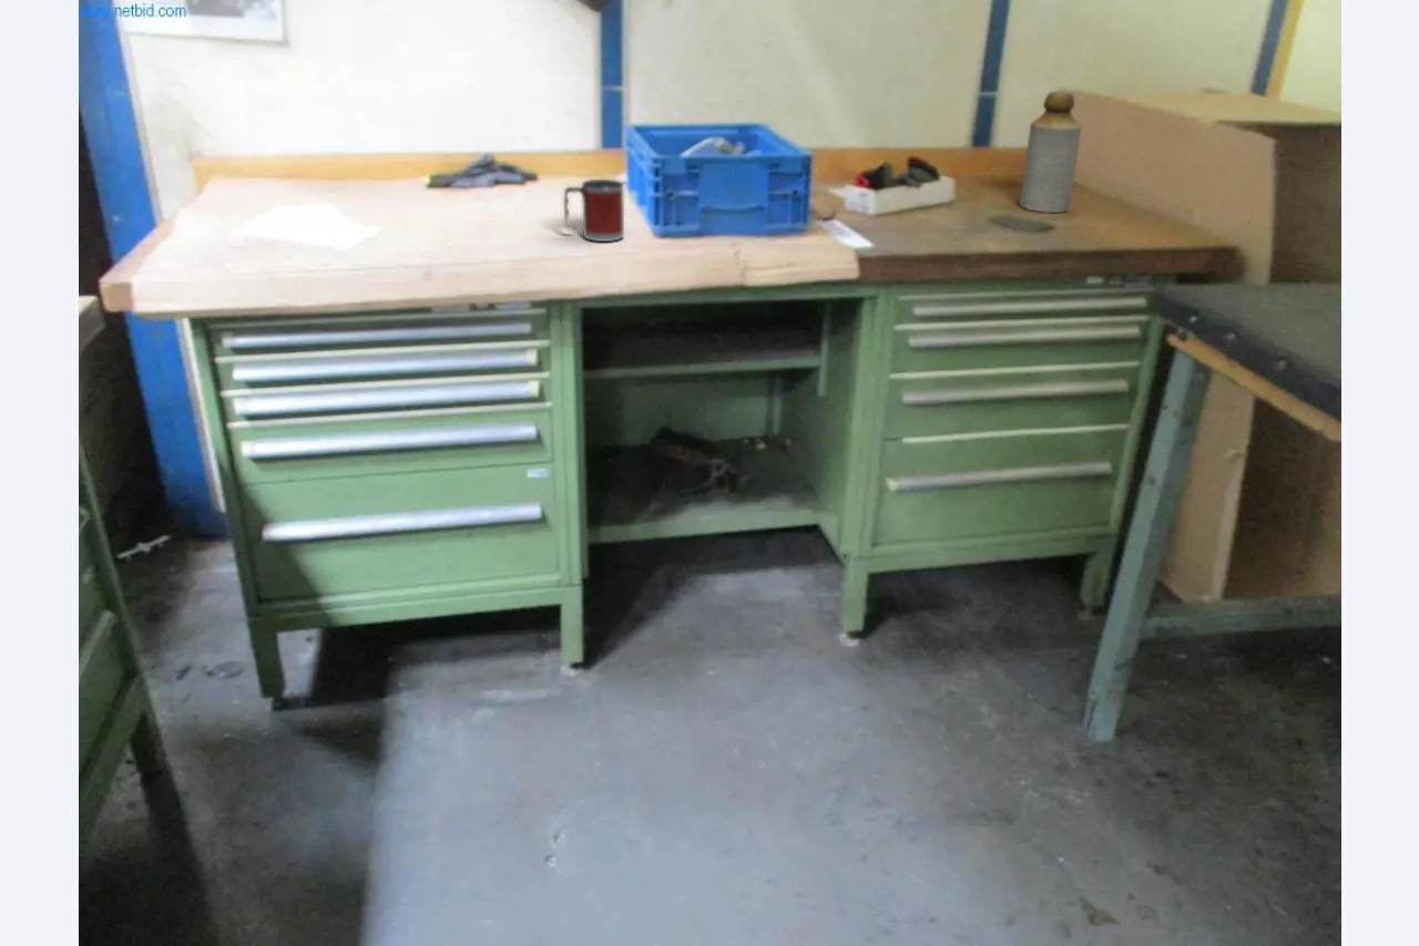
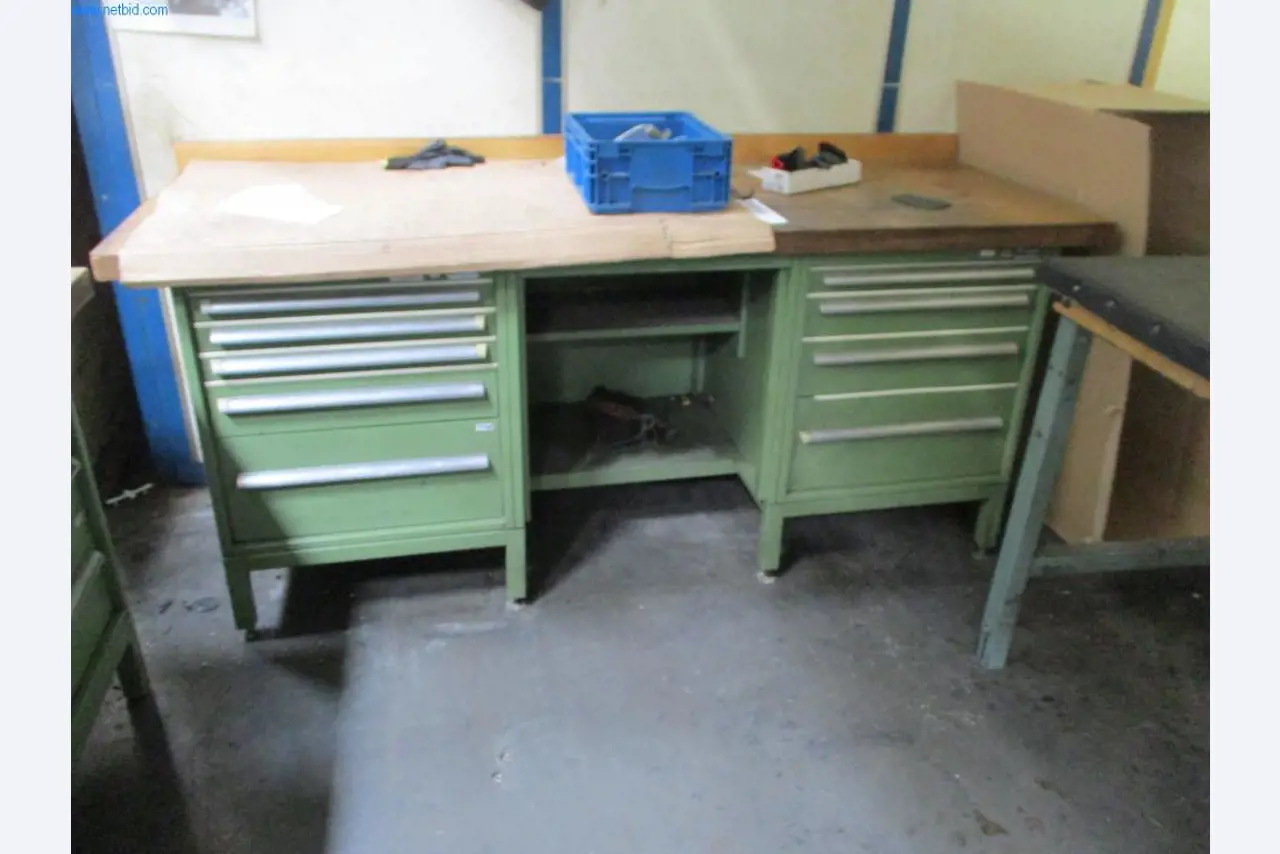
- bottle [1019,90,1083,214]
- mug [563,178,629,243]
